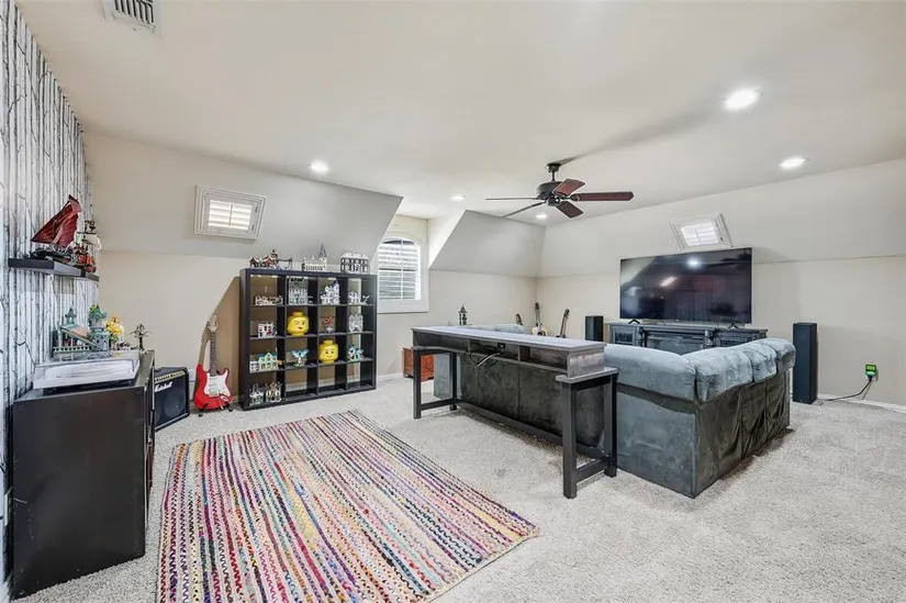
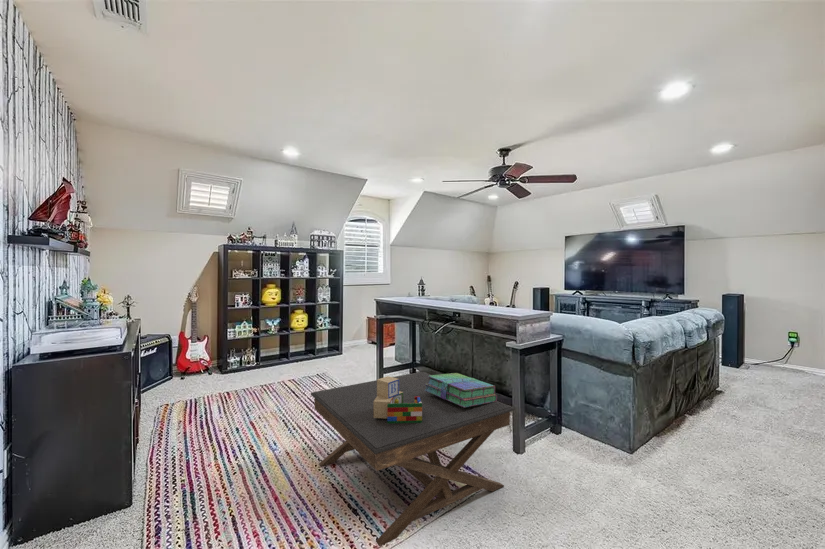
+ coffee table [310,371,516,547]
+ stack of books [425,372,498,408]
+ lego [374,375,422,423]
